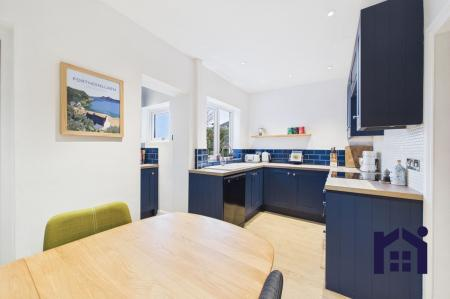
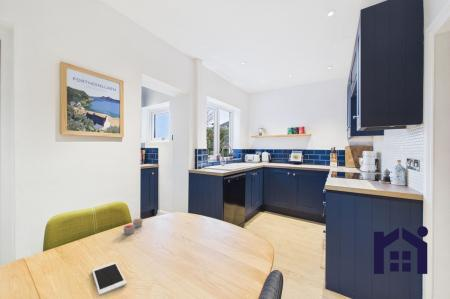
+ candle [122,217,144,236]
+ cell phone [91,261,127,296]
